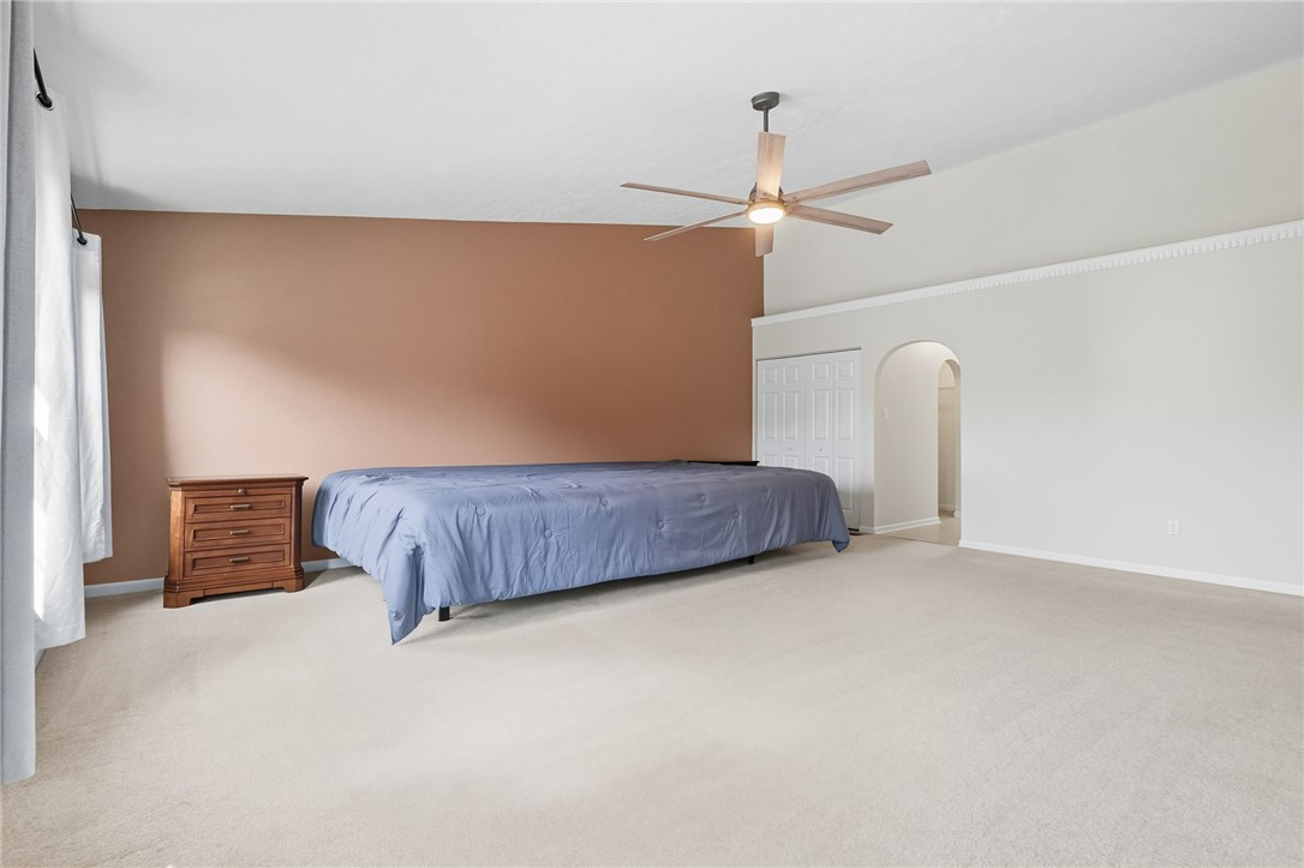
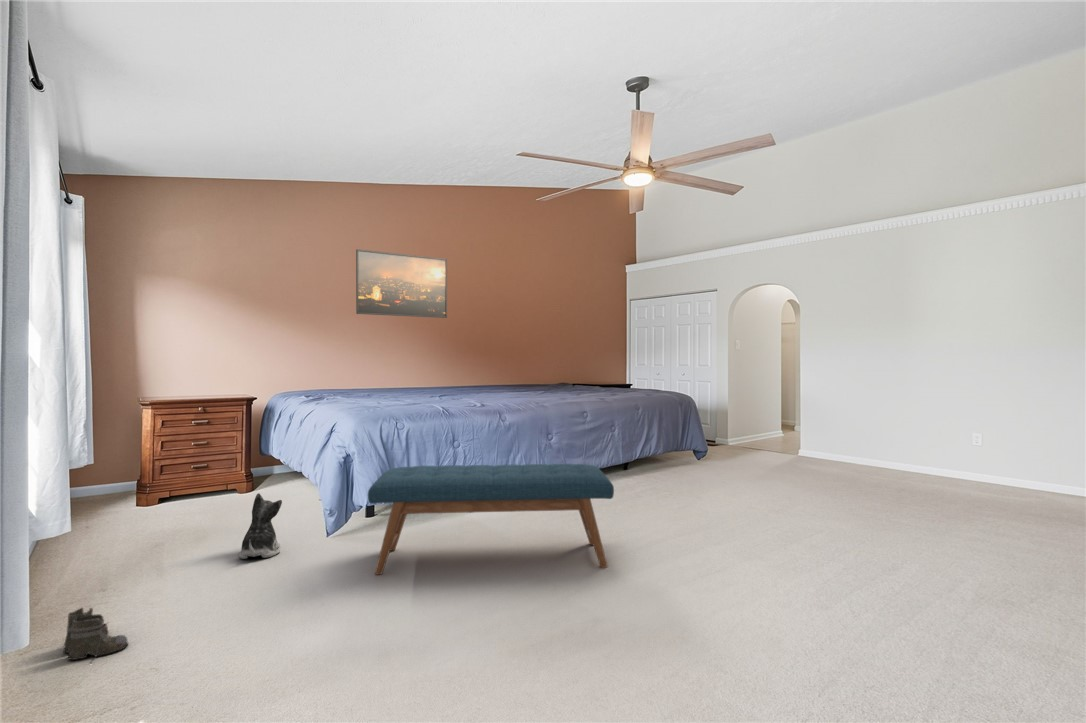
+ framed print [355,248,448,319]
+ boots [62,607,129,663]
+ plush toy [238,492,283,560]
+ bench [367,463,615,576]
